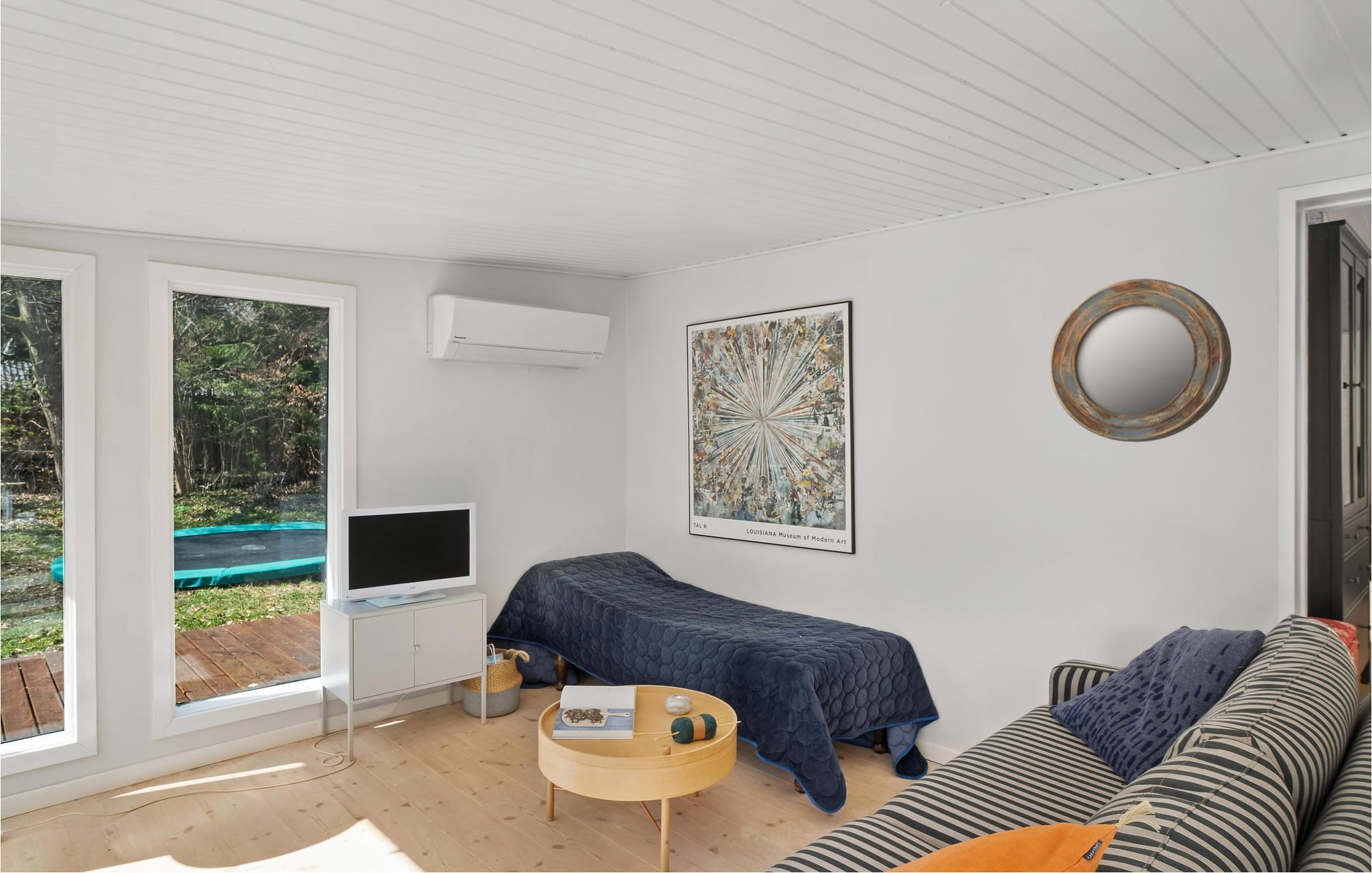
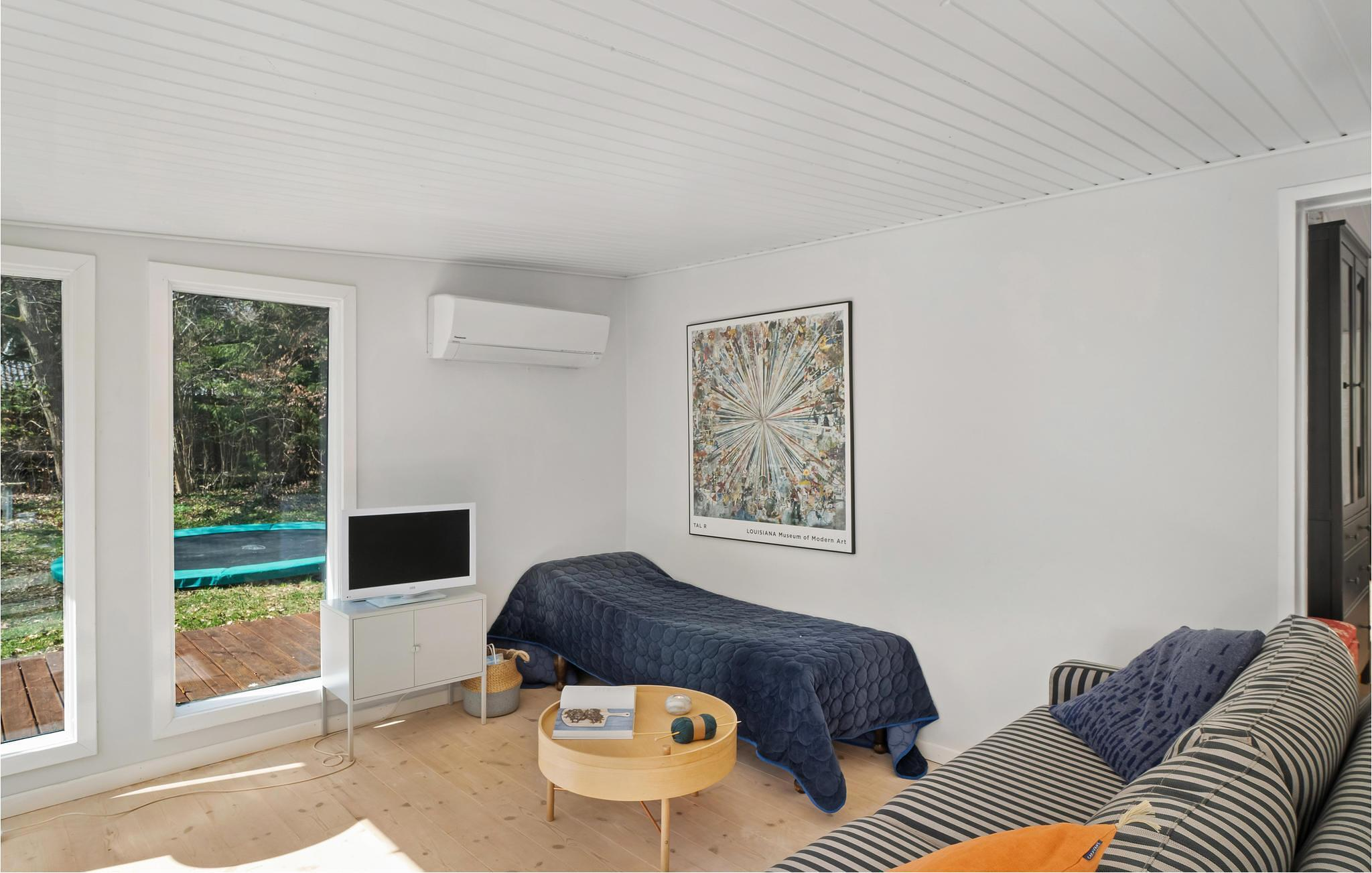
- home mirror [1049,278,1232,443]
